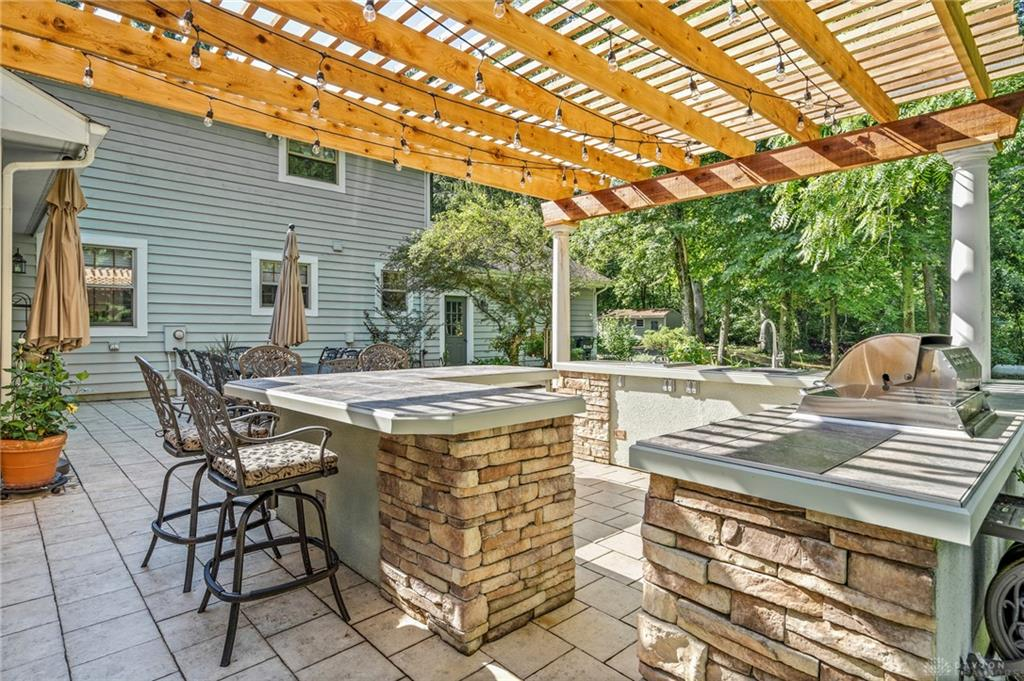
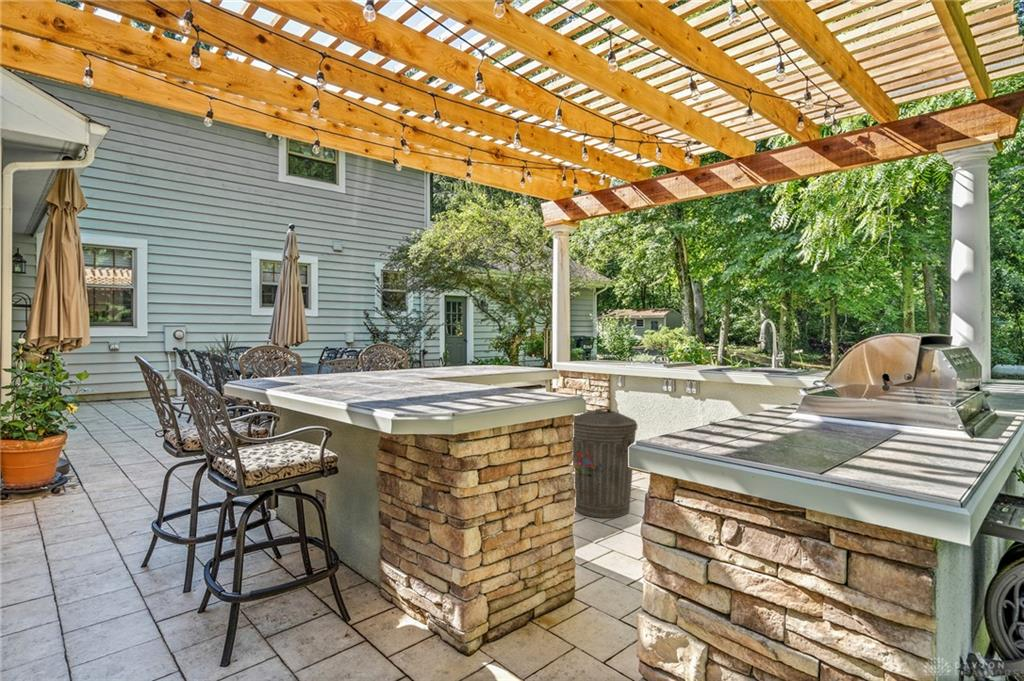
+ trash can [572,407,638,519]
